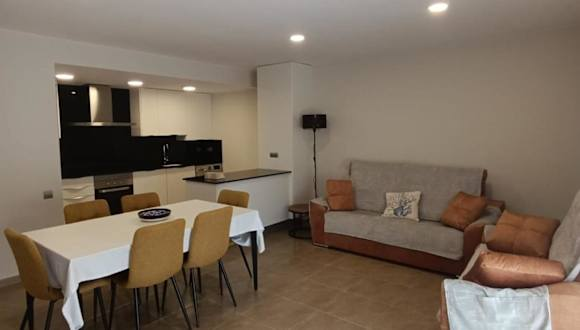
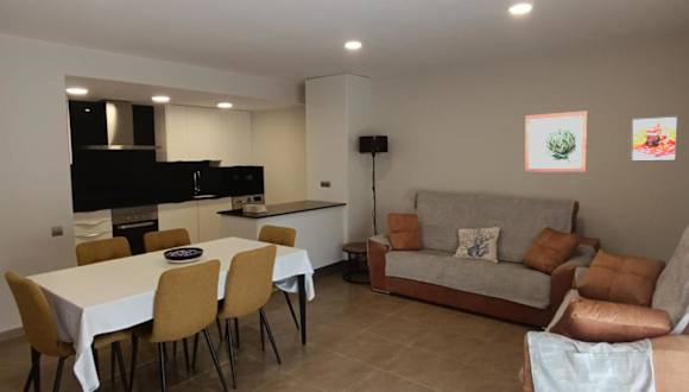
+ wall art [524,109,589,173]
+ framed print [630,115,679,163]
